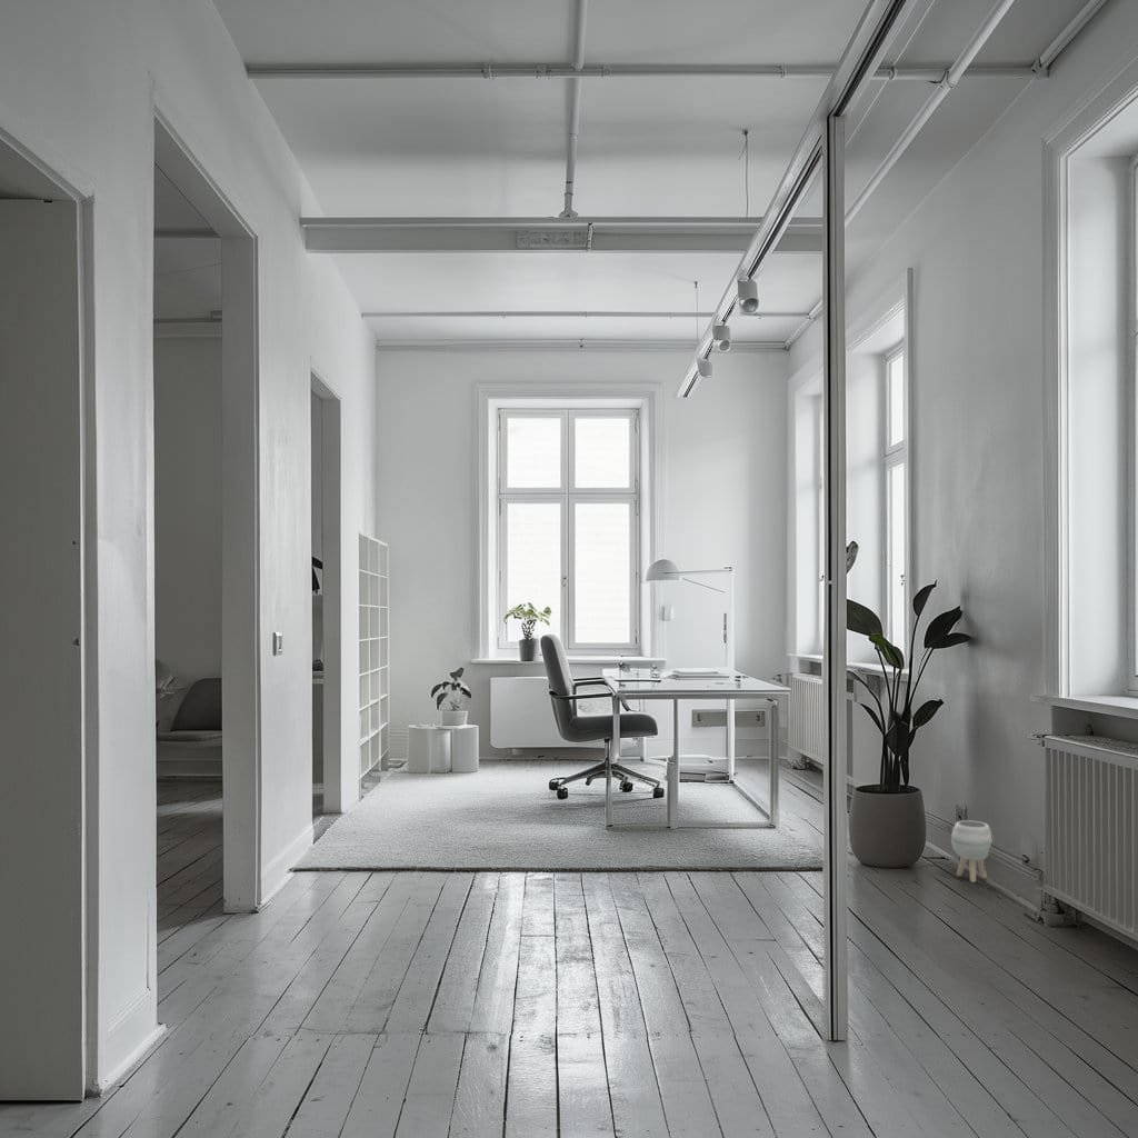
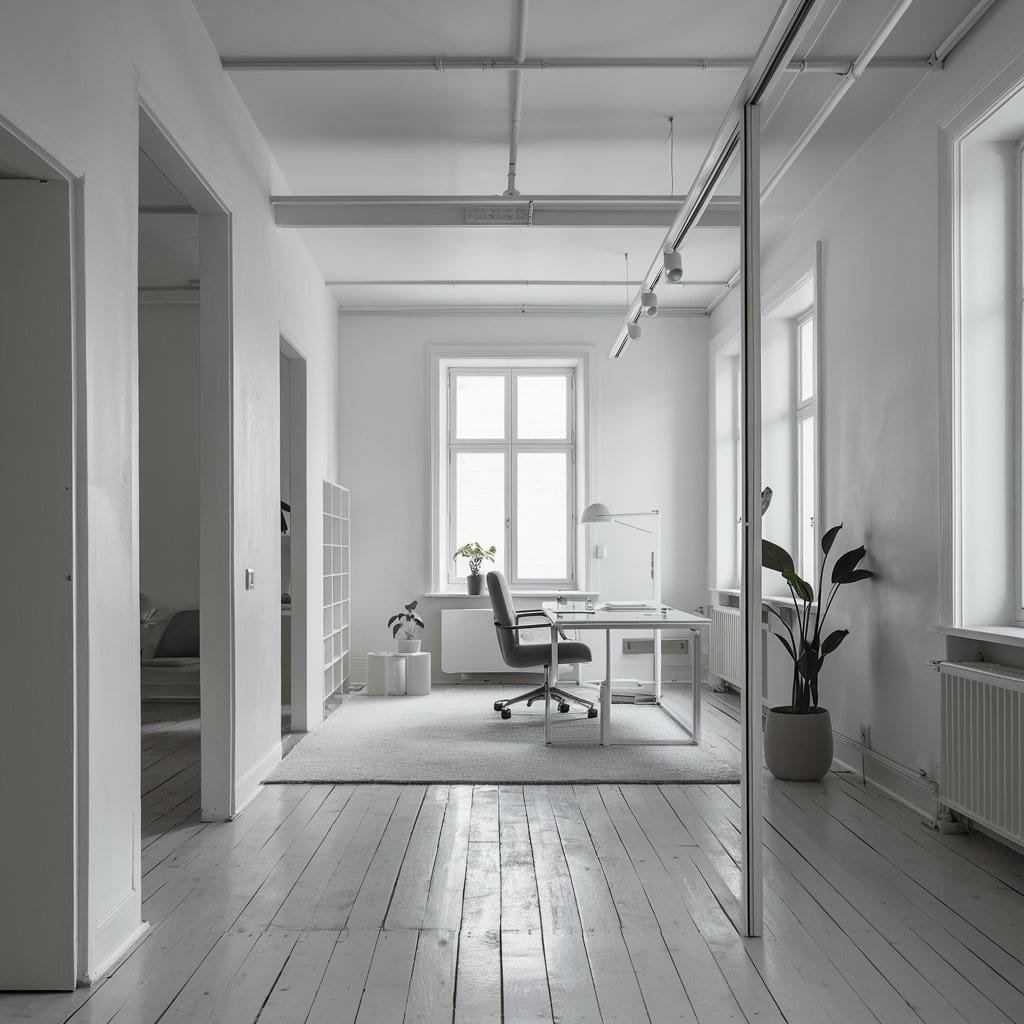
- planter [950,819,994,884]
